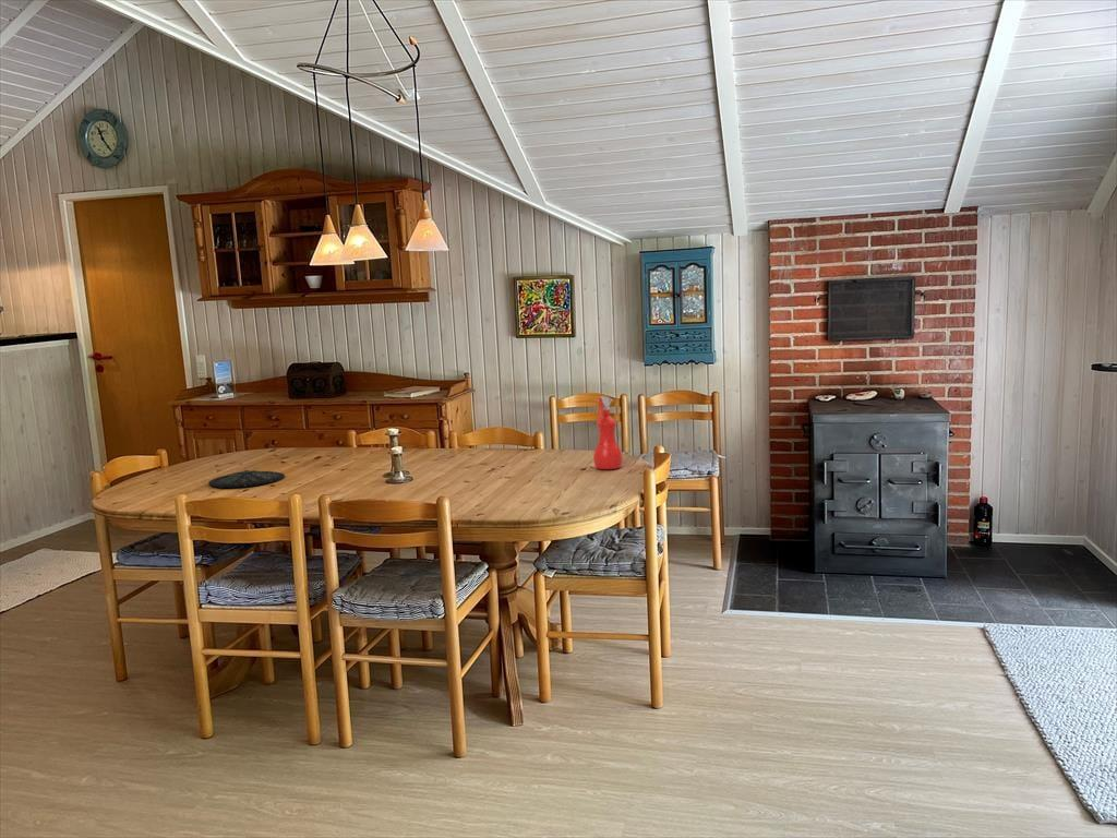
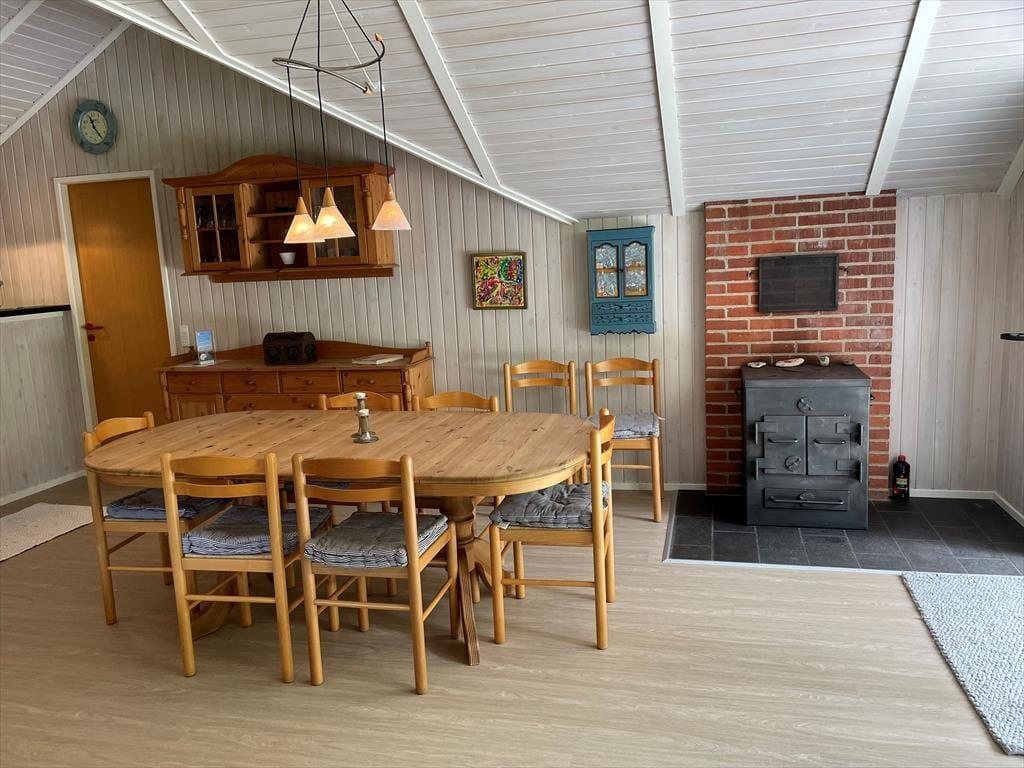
- plate [207,469,286,489]
- spray bottle [592,395,624,470]
